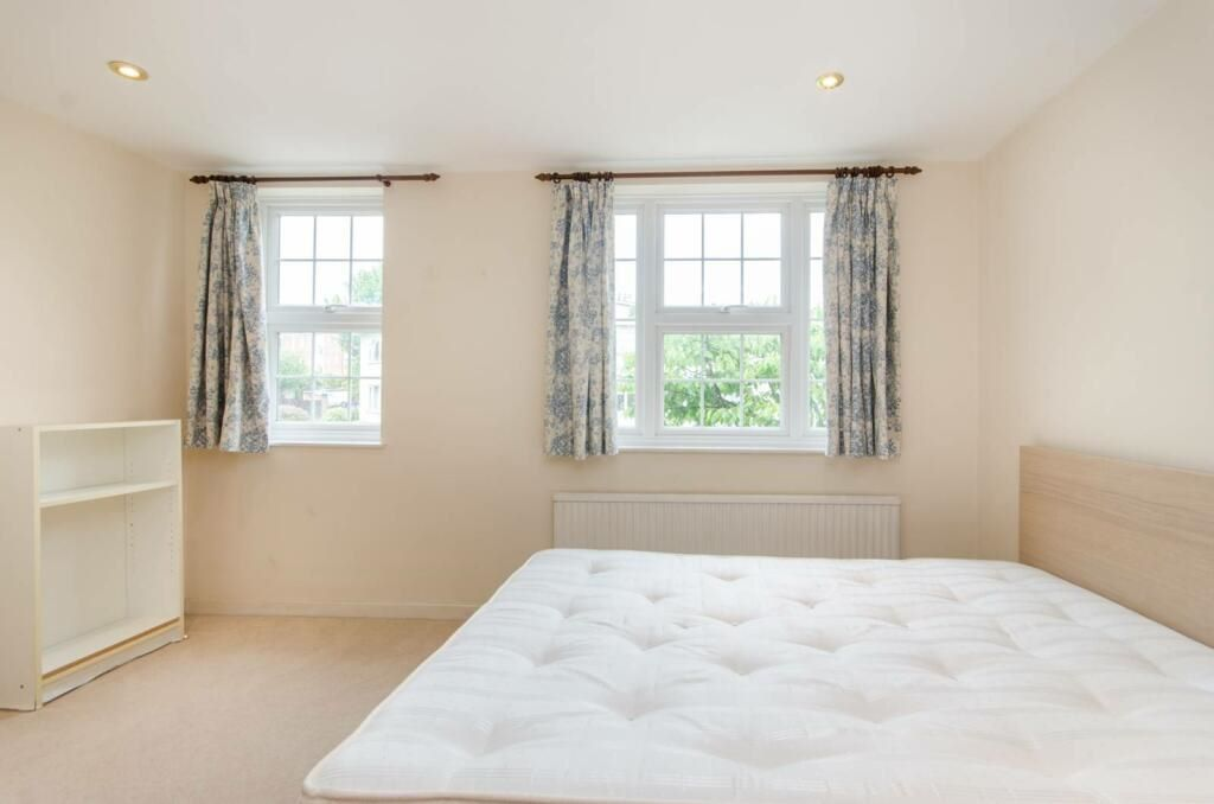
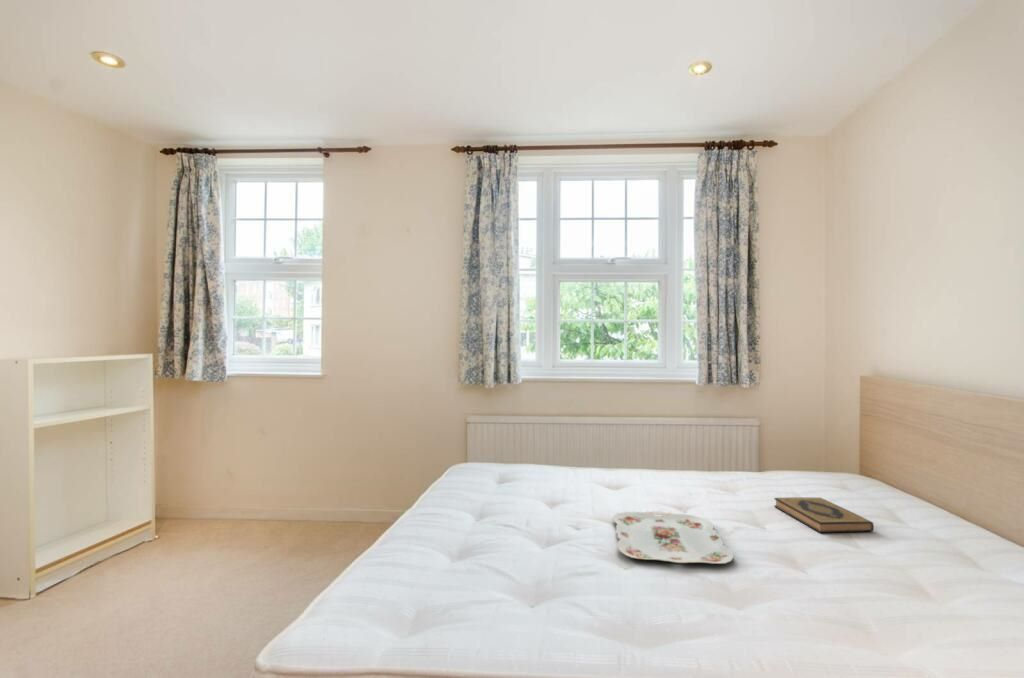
+ serving tray [612,510,735,565]
+ hardback book [773,497,875,534]
